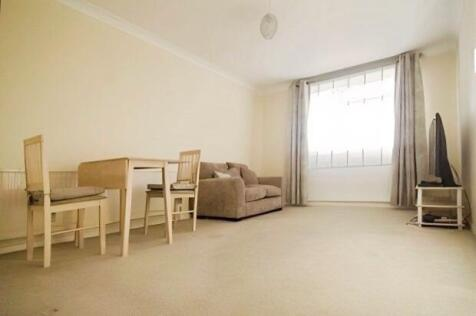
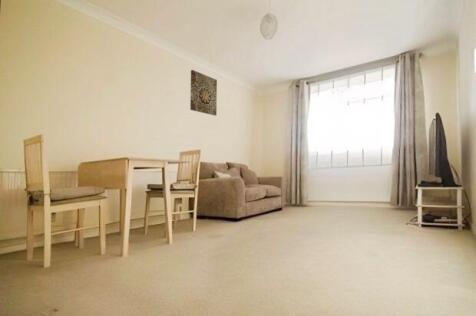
+ wall art [189,69,218,116]
